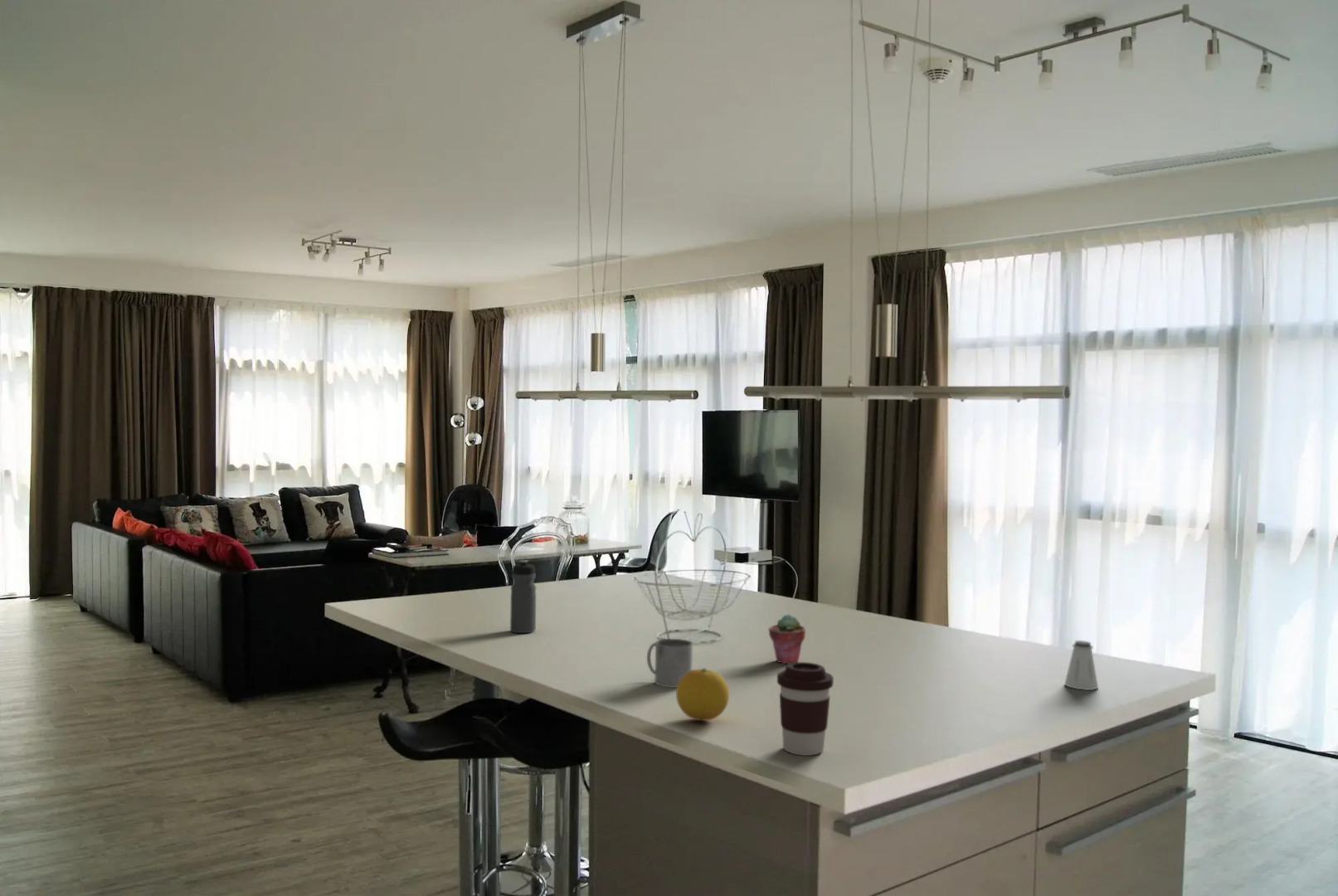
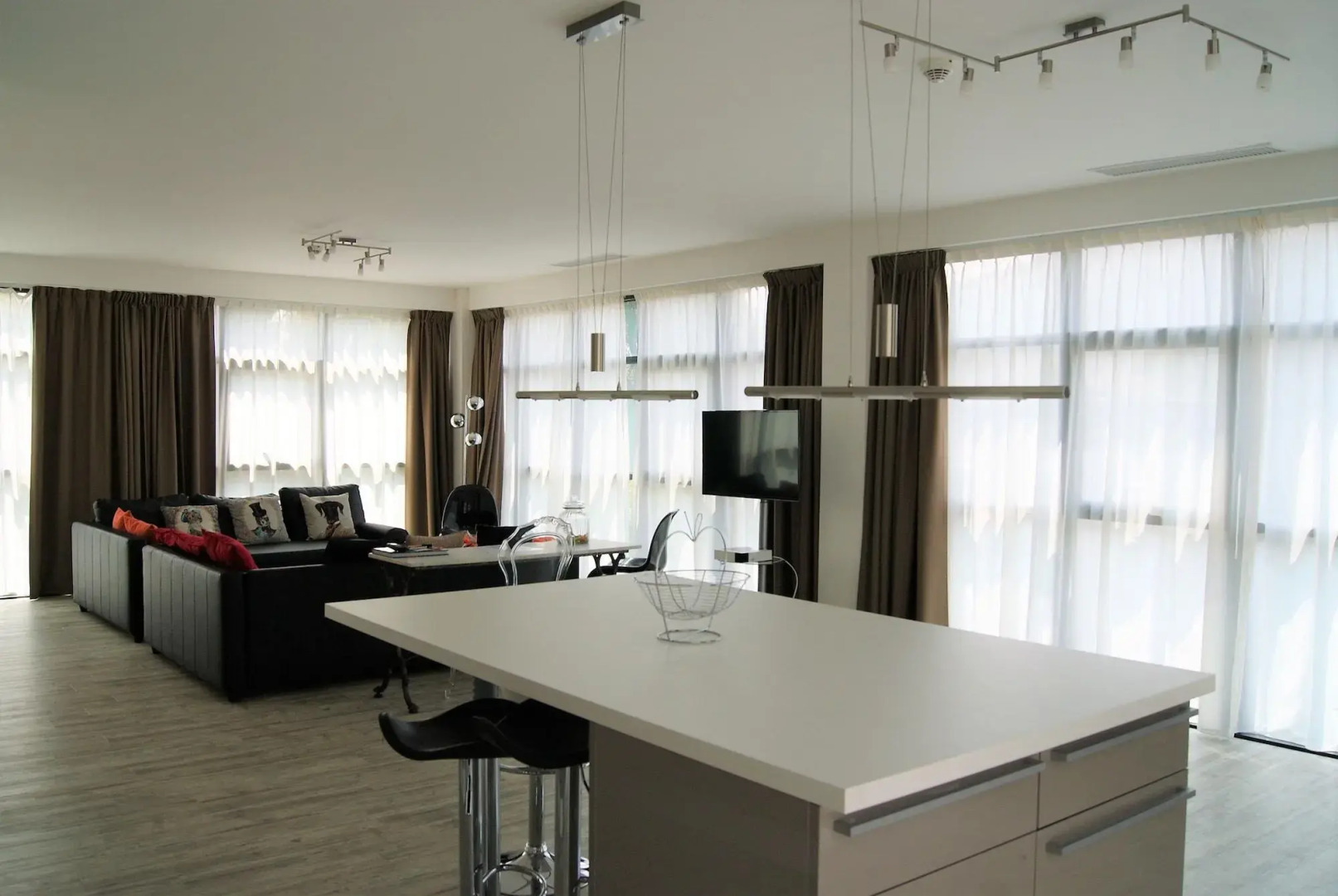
- potted succulent [768,613,806,665]
- coffee cup [776,661,834,757]
- fruit [675,667,730,722]
- saltshaker [1063,640,1099,691]
- mug [646,638,693,689]
- water bottle [509,559,537,634]
